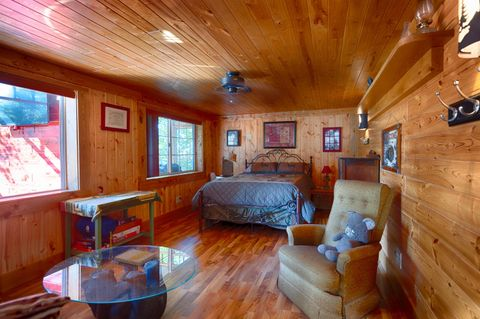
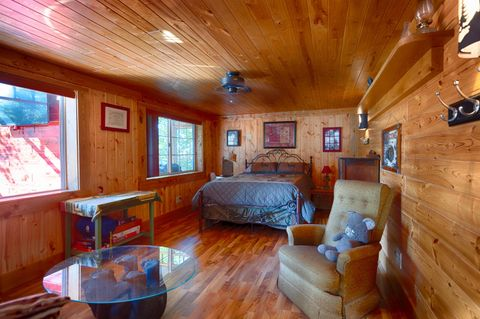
- book [114,248,157,267]
